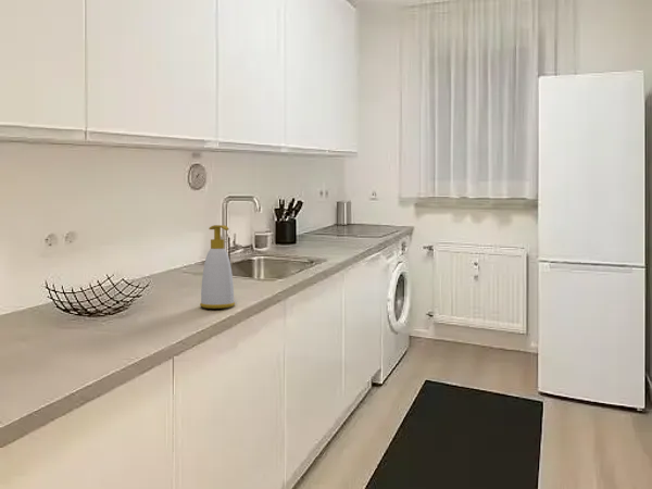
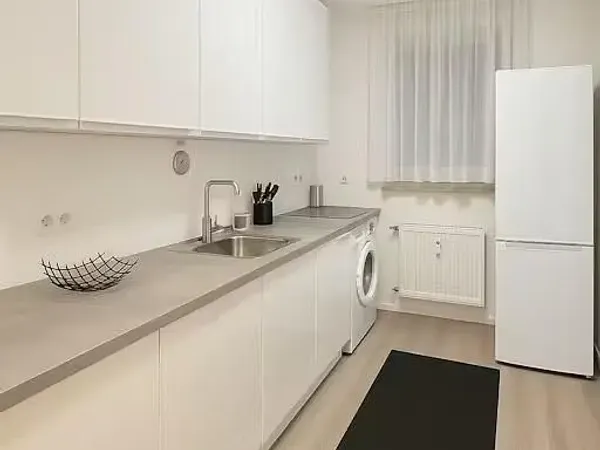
- soap bottle [199,224,236,310]
